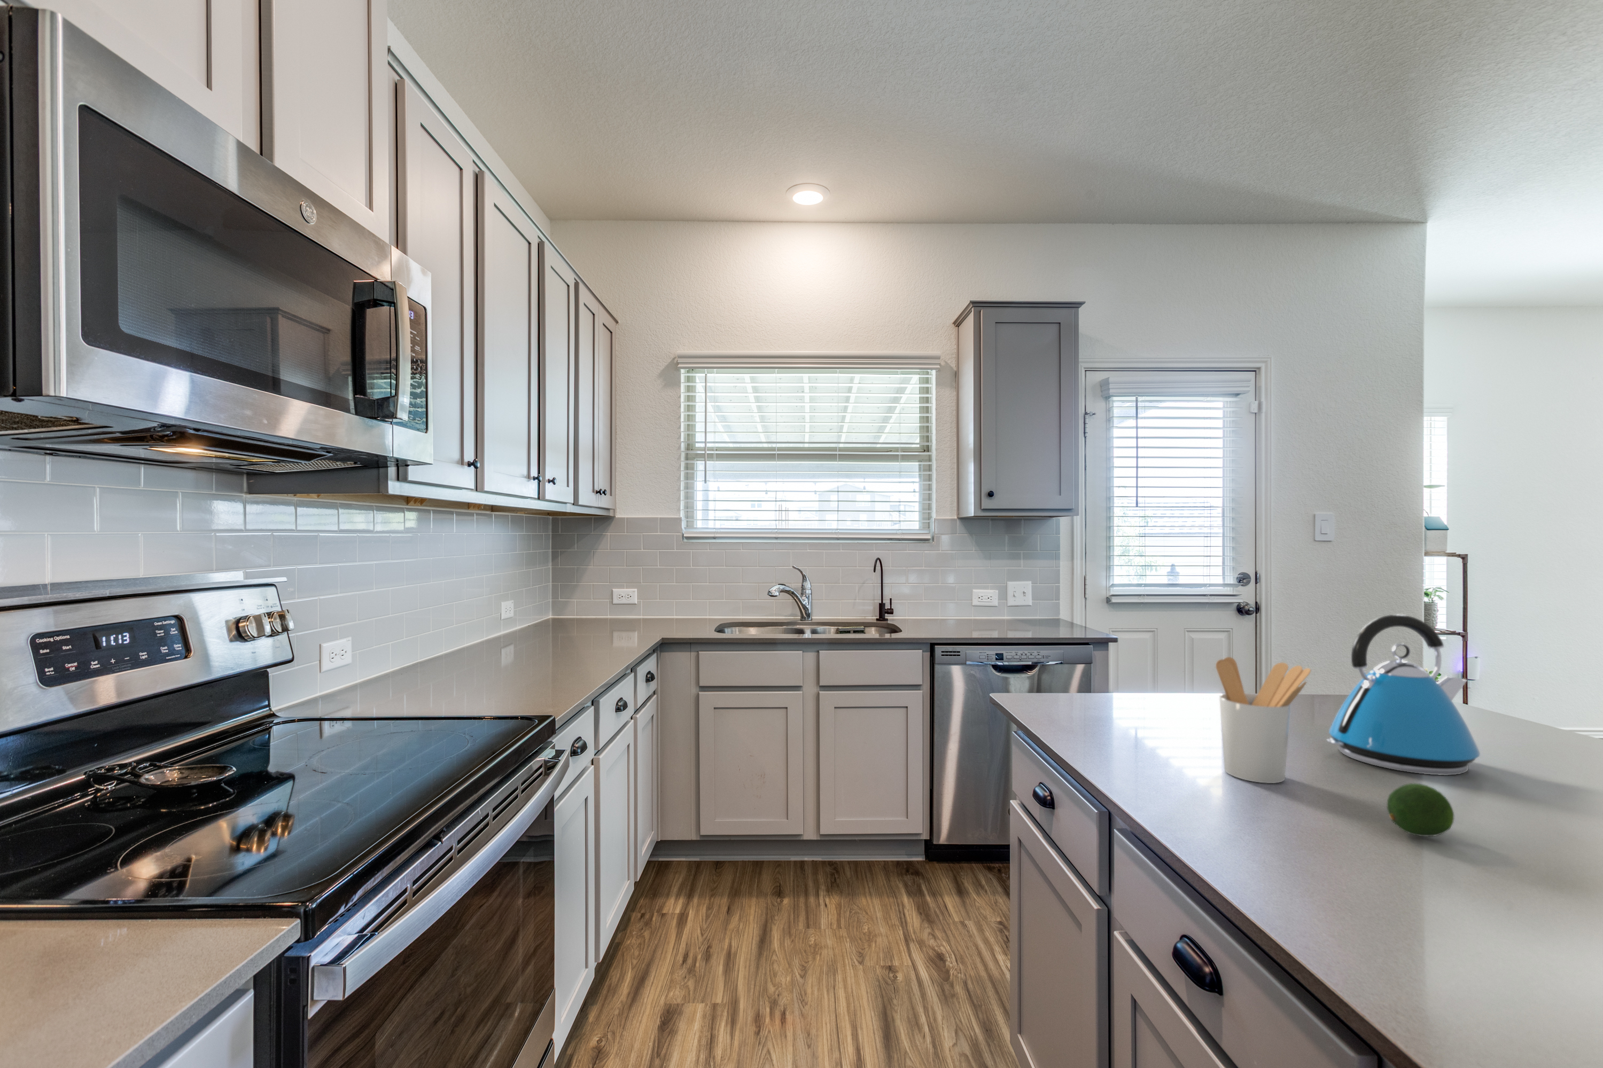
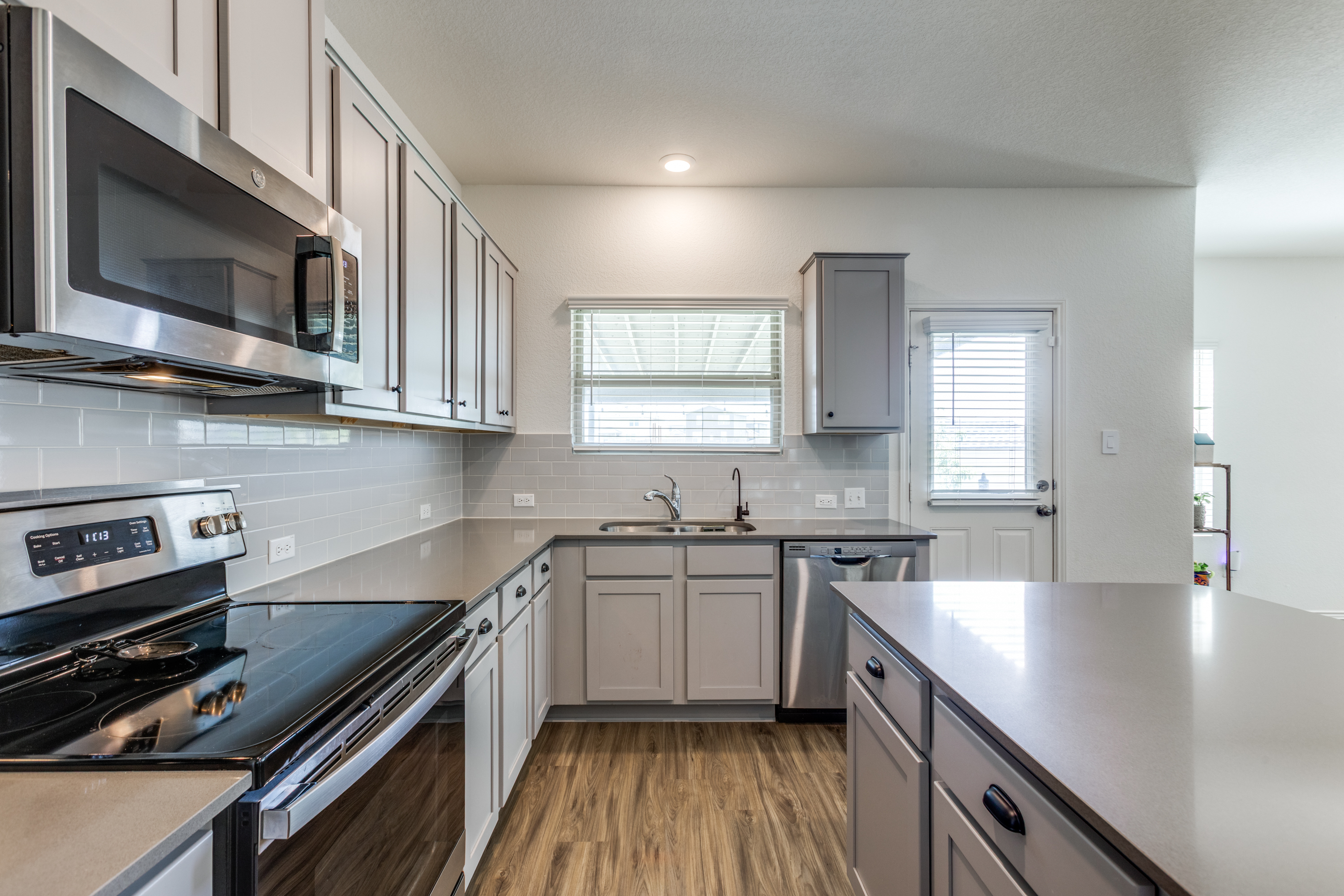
- kettle [1326,614,1480,776]
- utensil holder [1215,657,1311,784]
- fruit [1386,783,1454,837]
